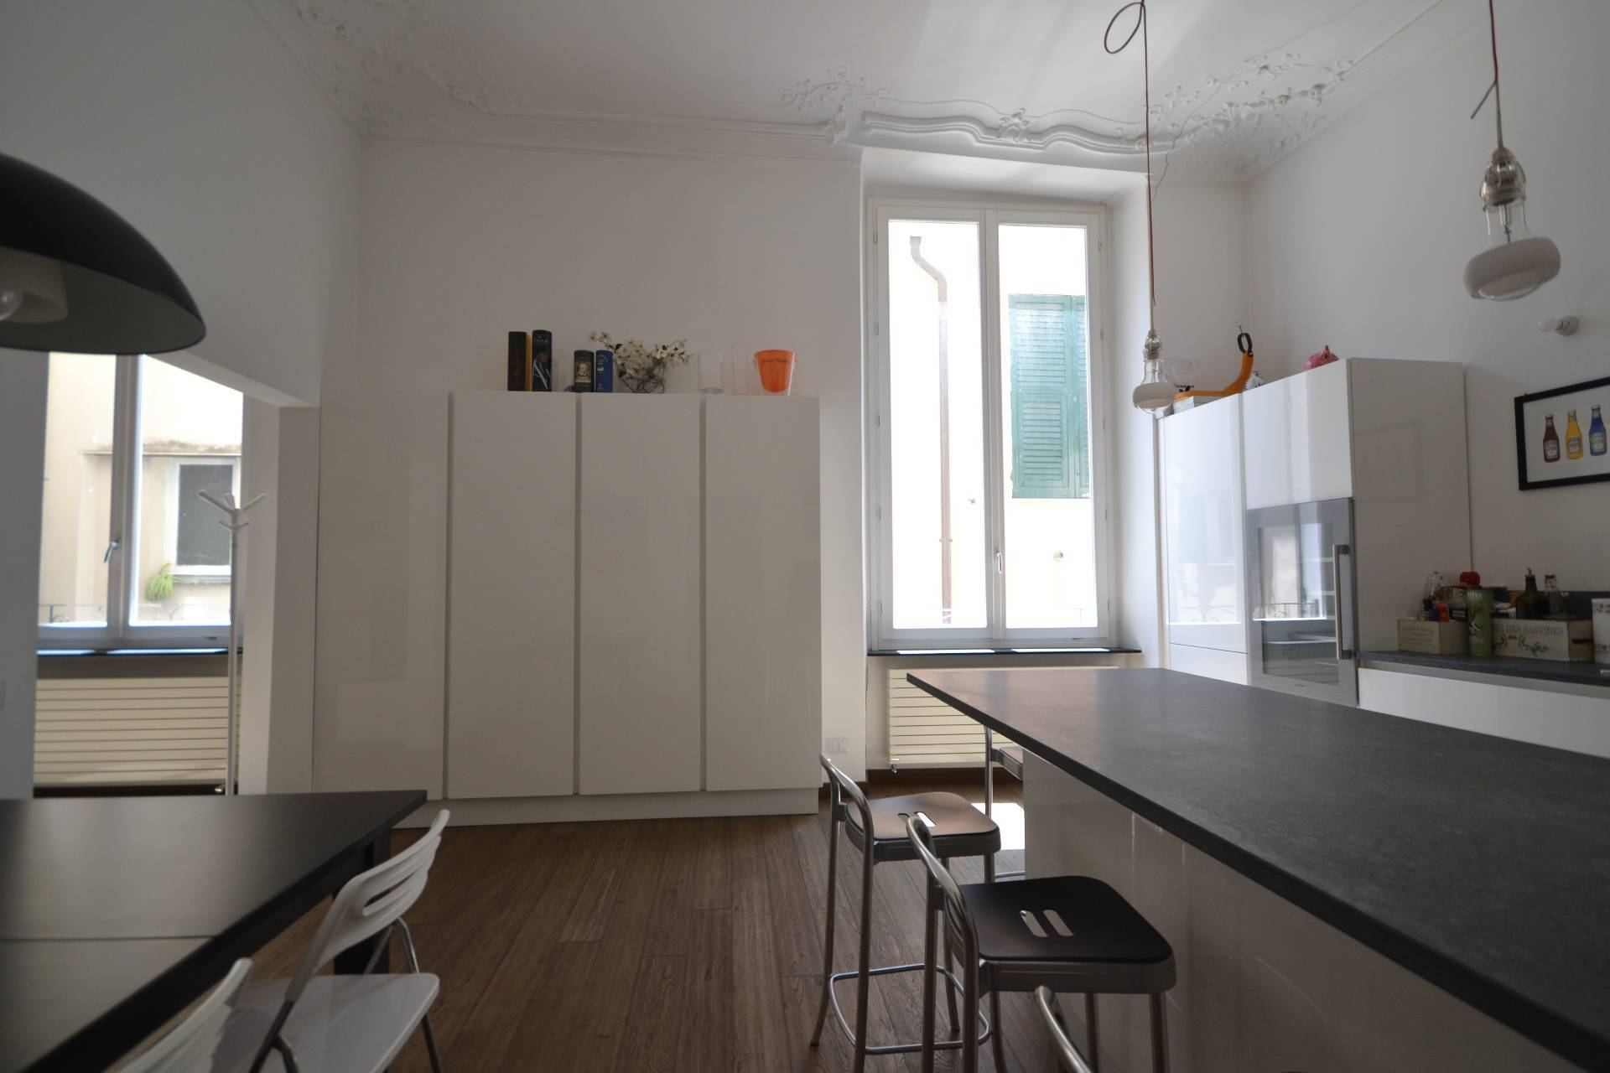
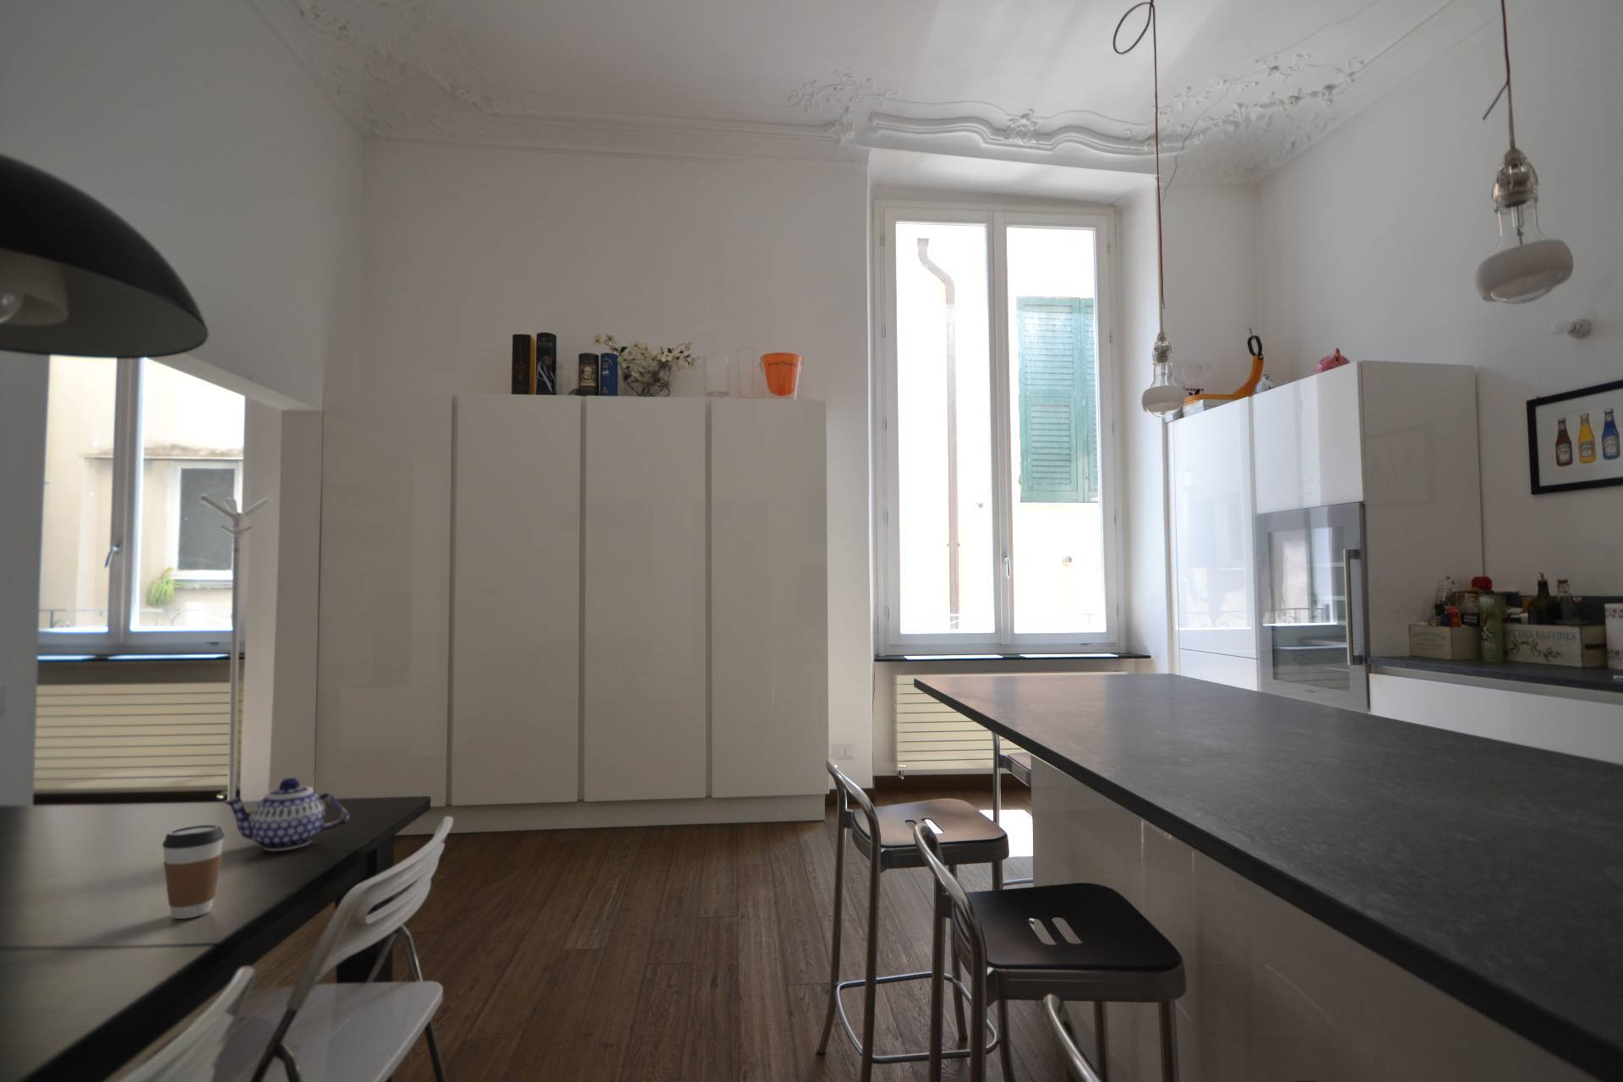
+ coffee cup [162,824,226,920]
+ teapot [221,776,350,853]
